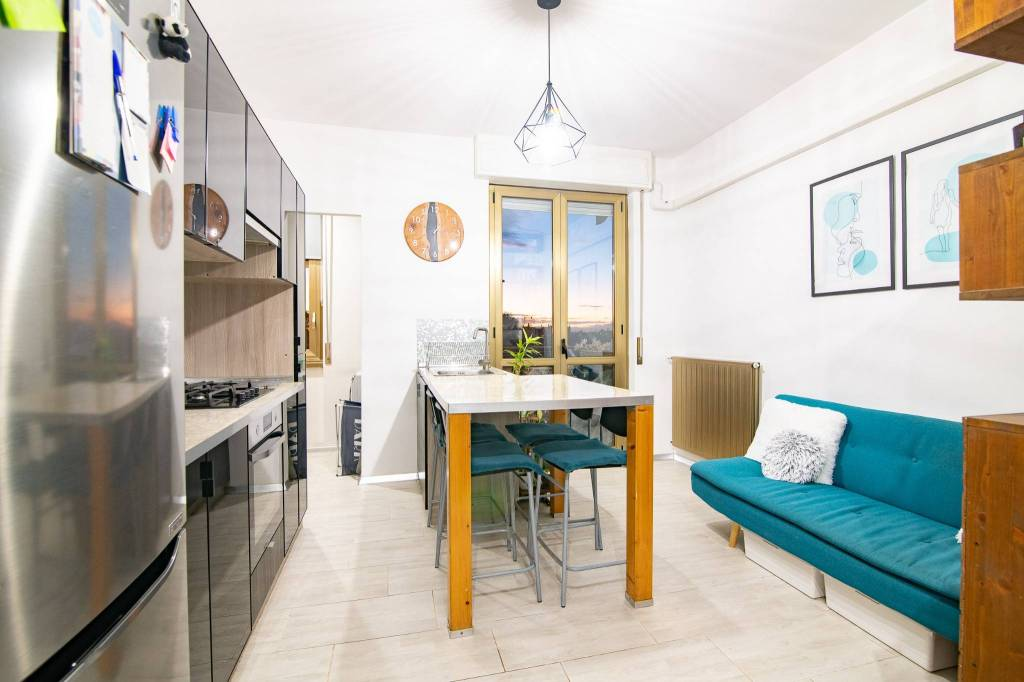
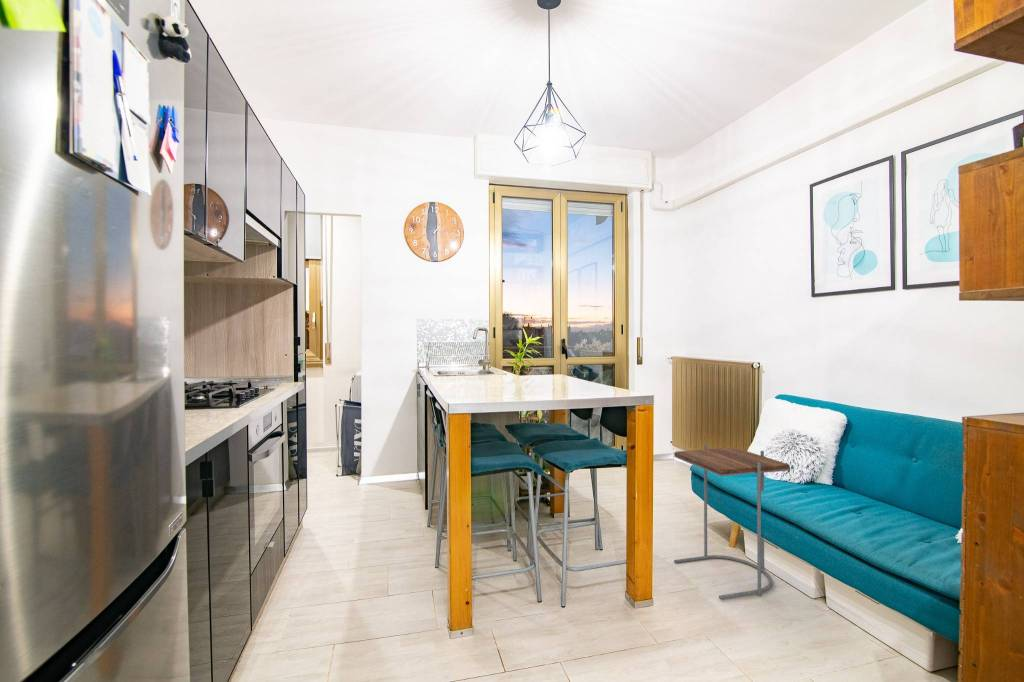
+ side table [673,444,791,600]
